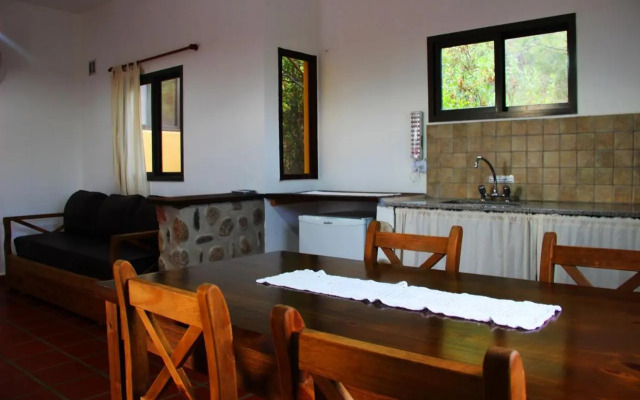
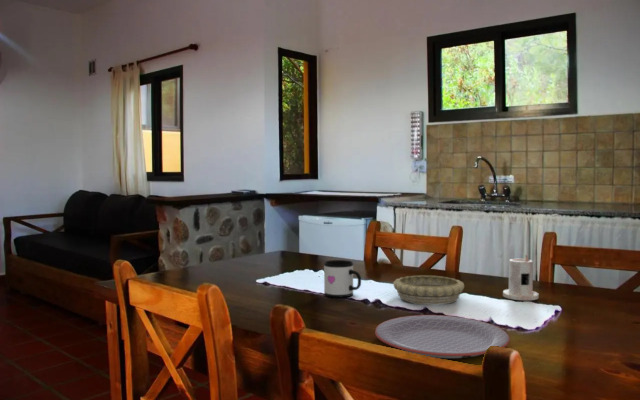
+ plate [374,314,511,359]
+ candle [502,254,539,301]
+ mug [323,259,362,299]
+ decorative bowl [392,274,465,306]
